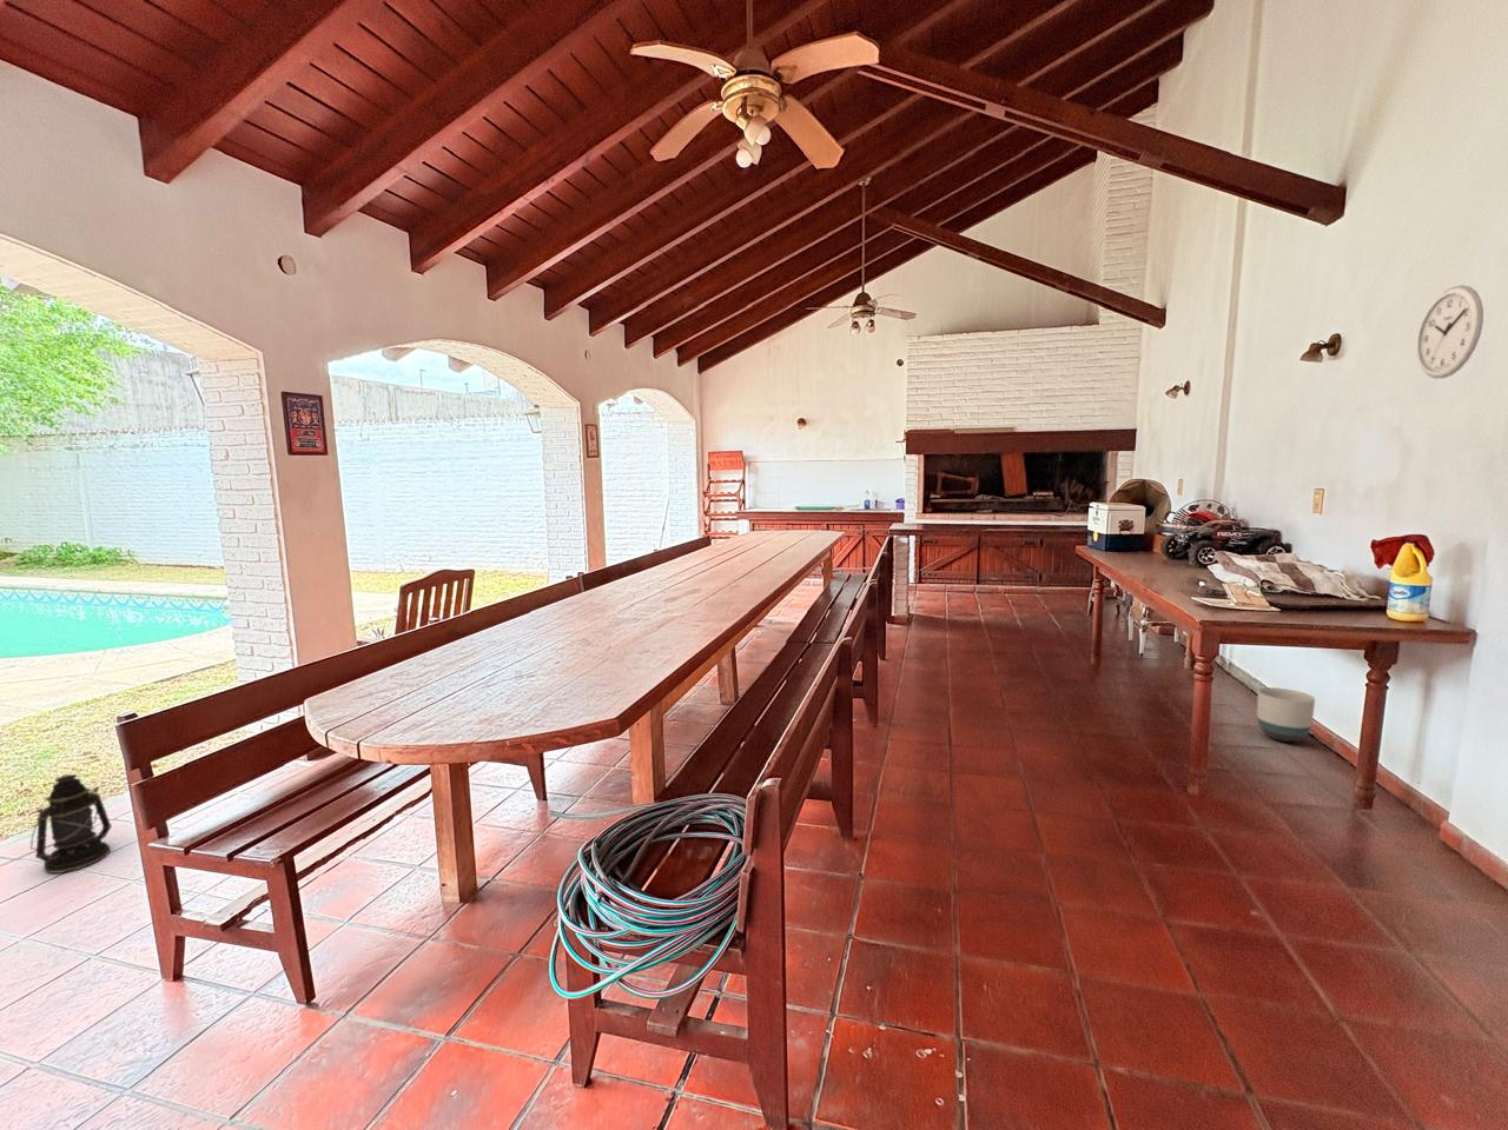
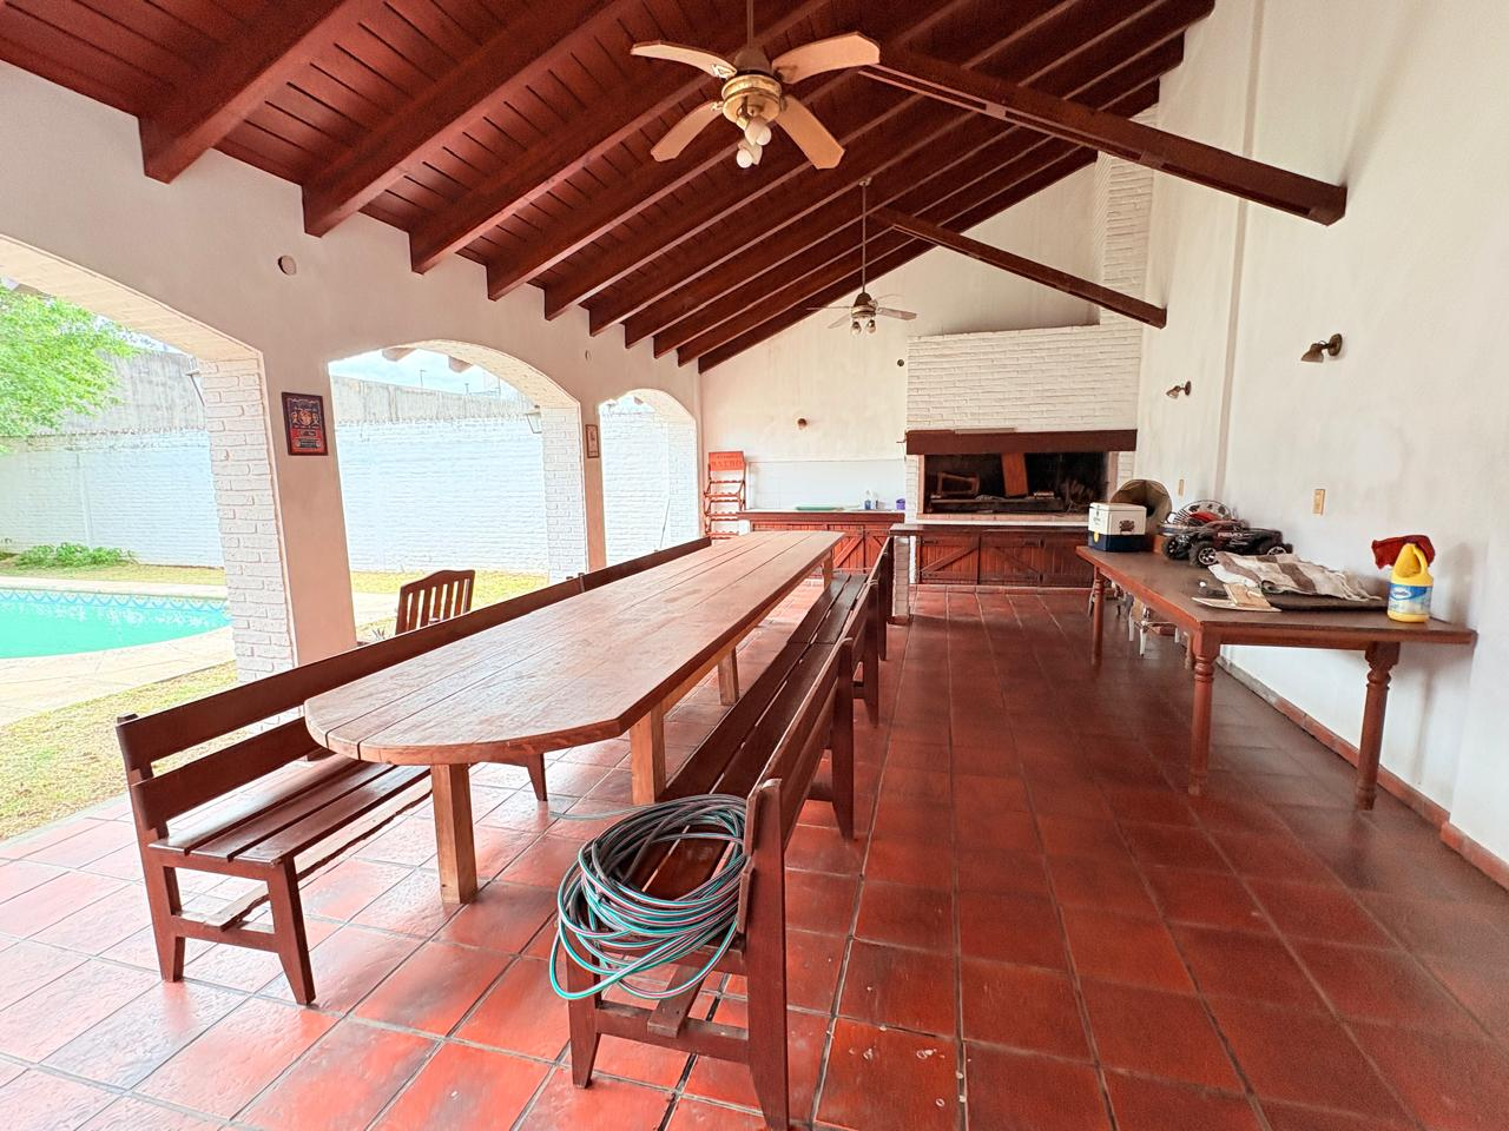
- planter [1256,686,1316,743]
- wall clock [1417,284,1484,380]
- lantern [30,774,113,875]
